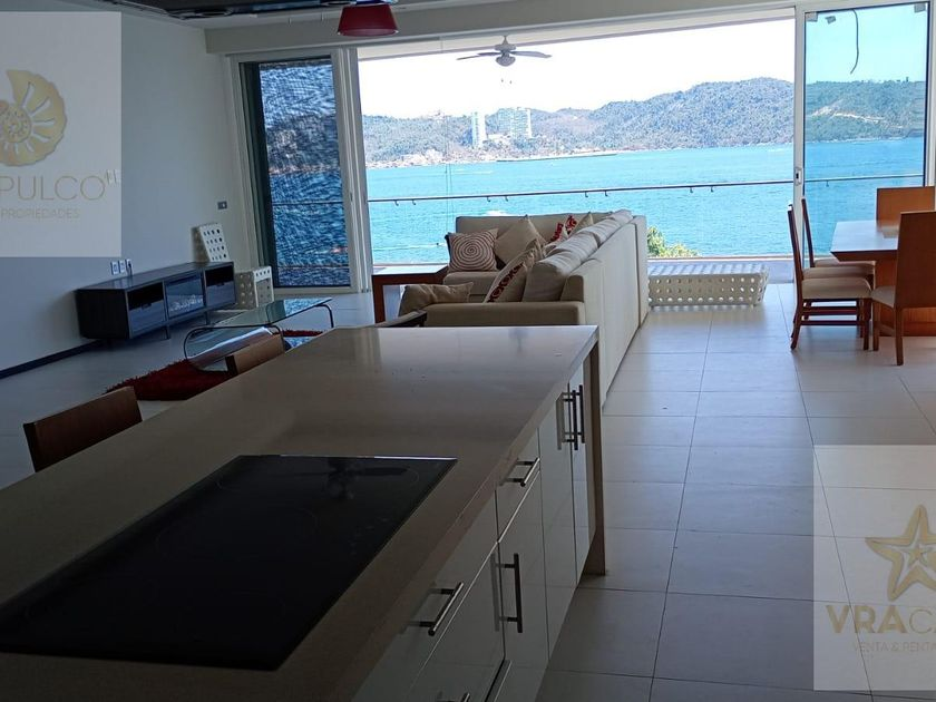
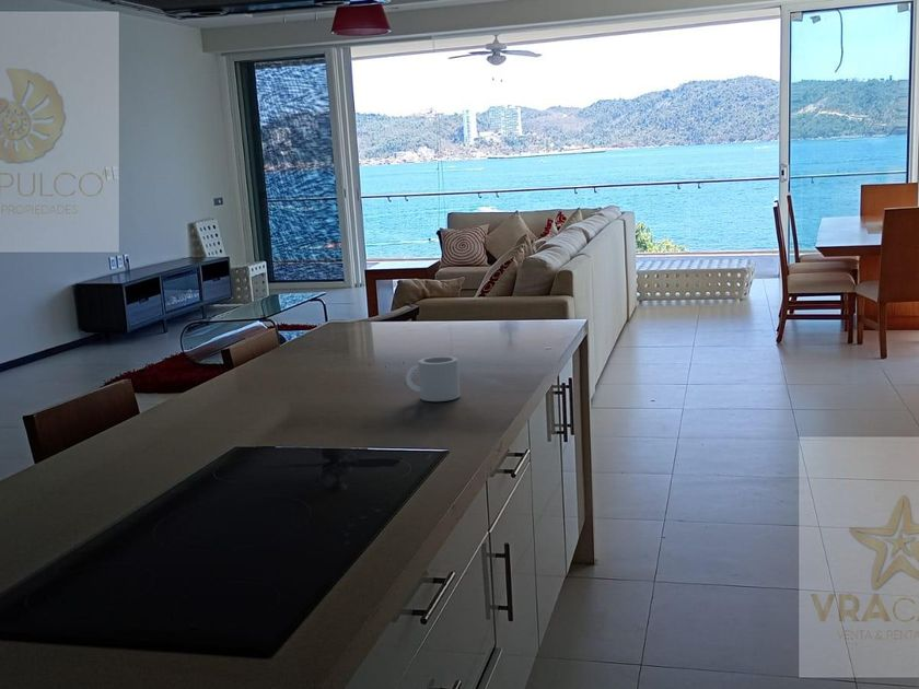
+ mug [405,355,461,402]
